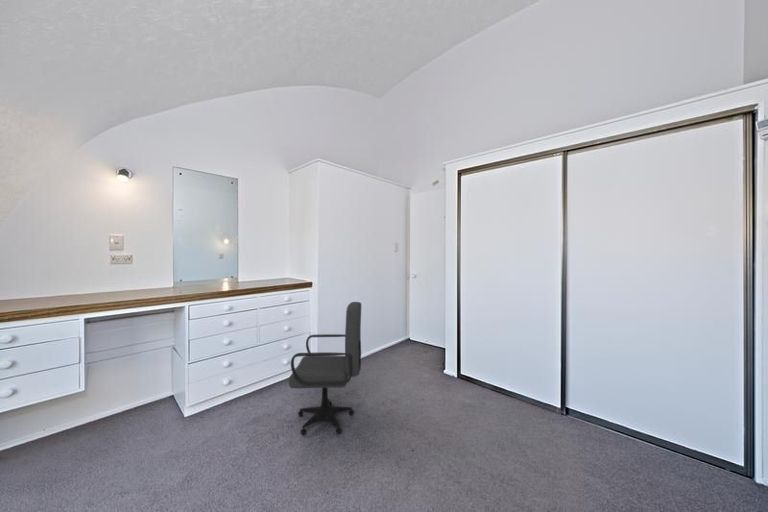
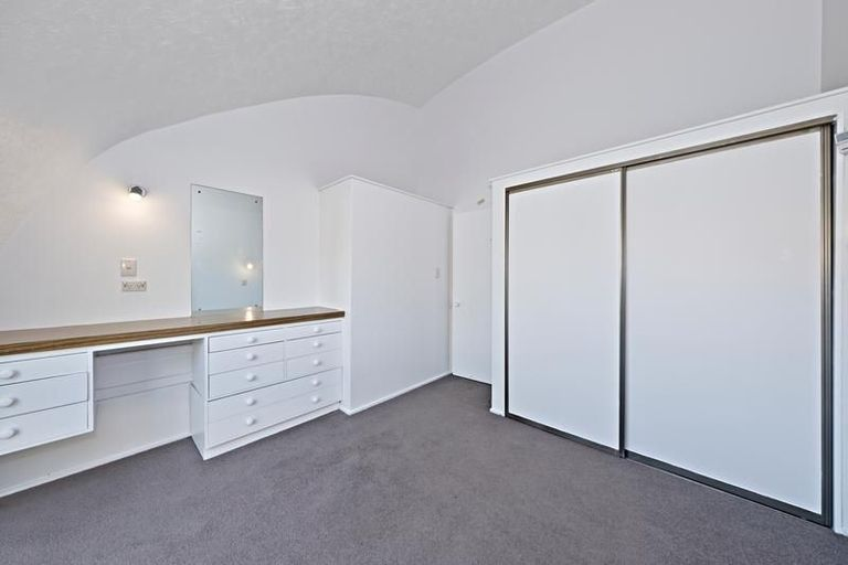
- office chair [288,301,362,436]
